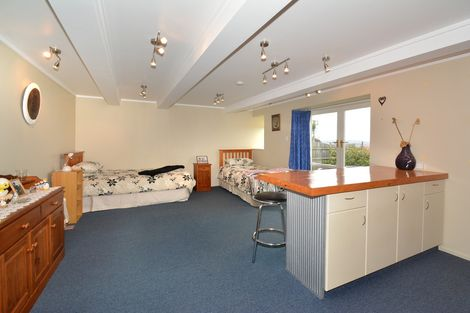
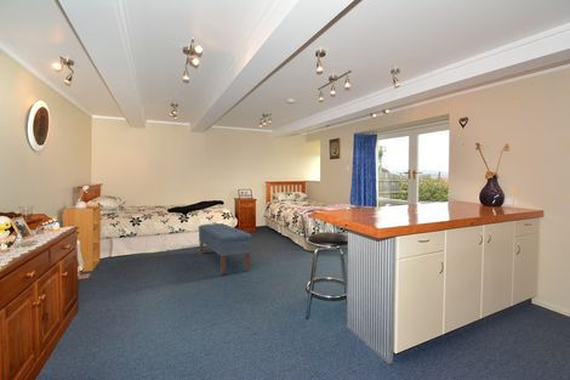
+ bench [198,222,253,276]
